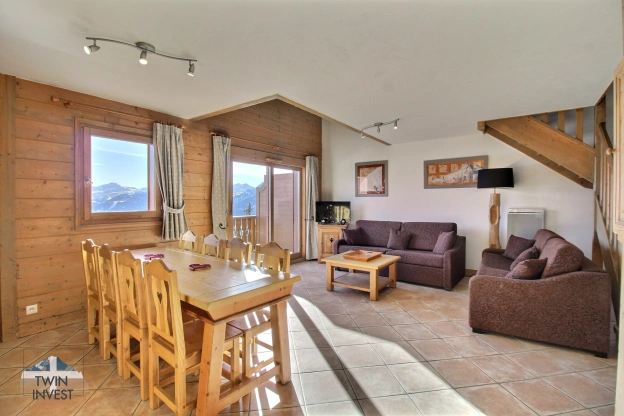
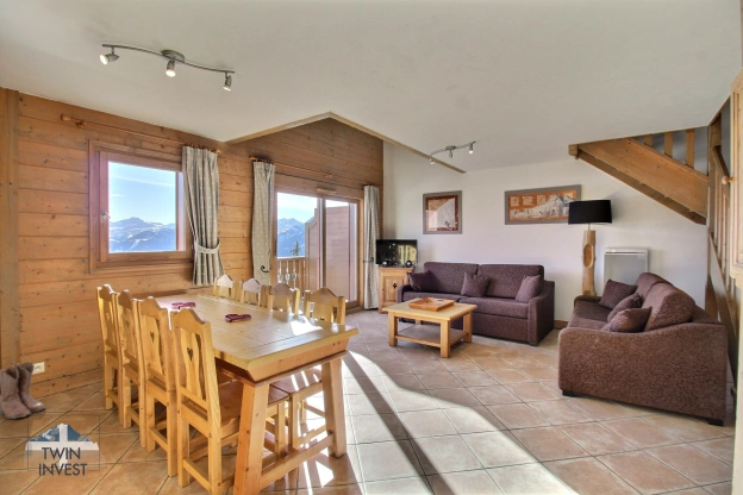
+ boots [0,361,46,420]
